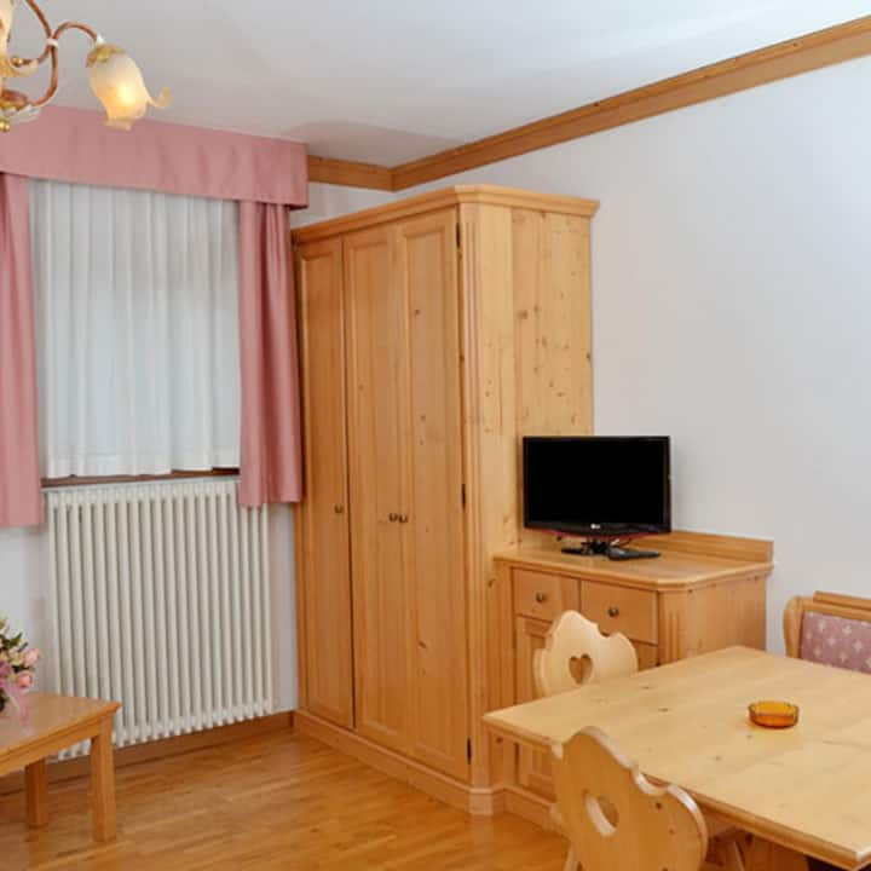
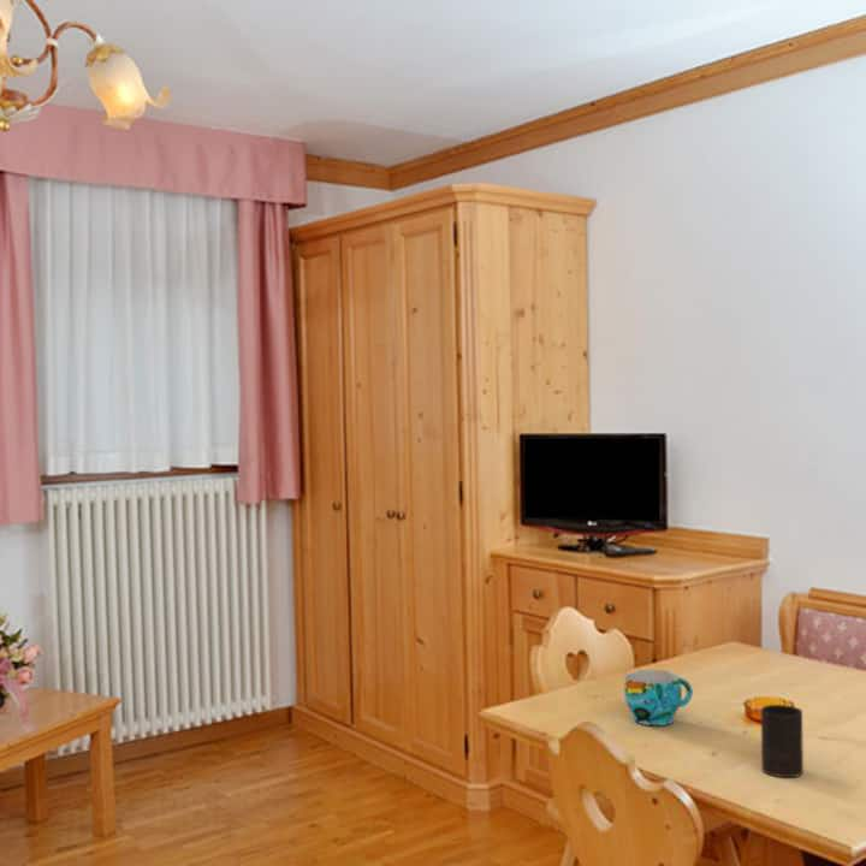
+ cup [760,704,805,778]
+ cup [623,669,694,726]
